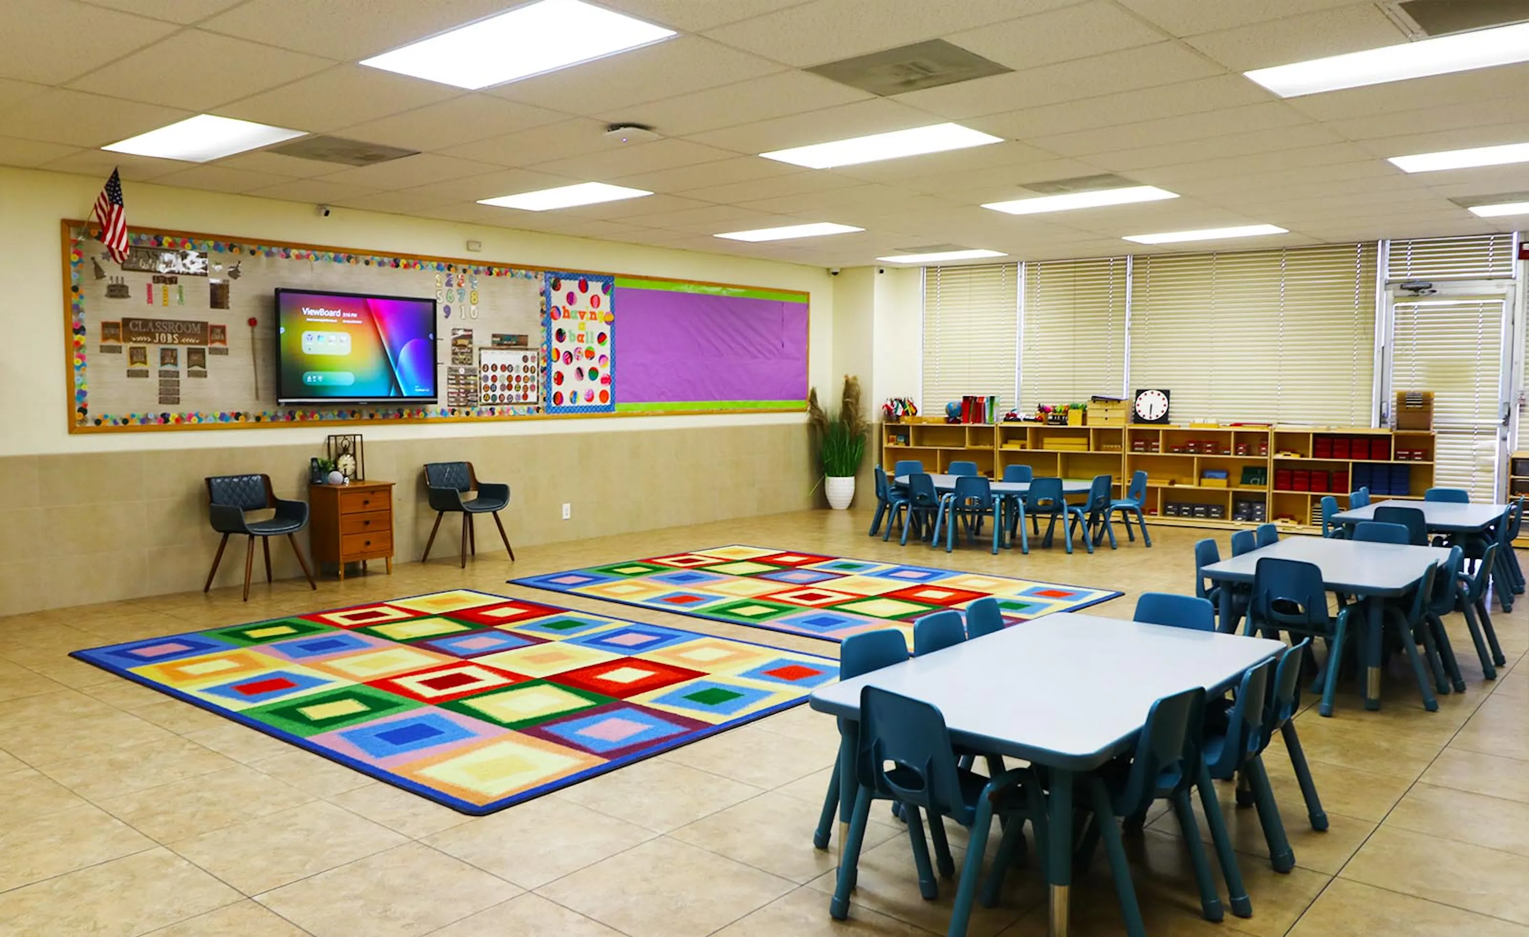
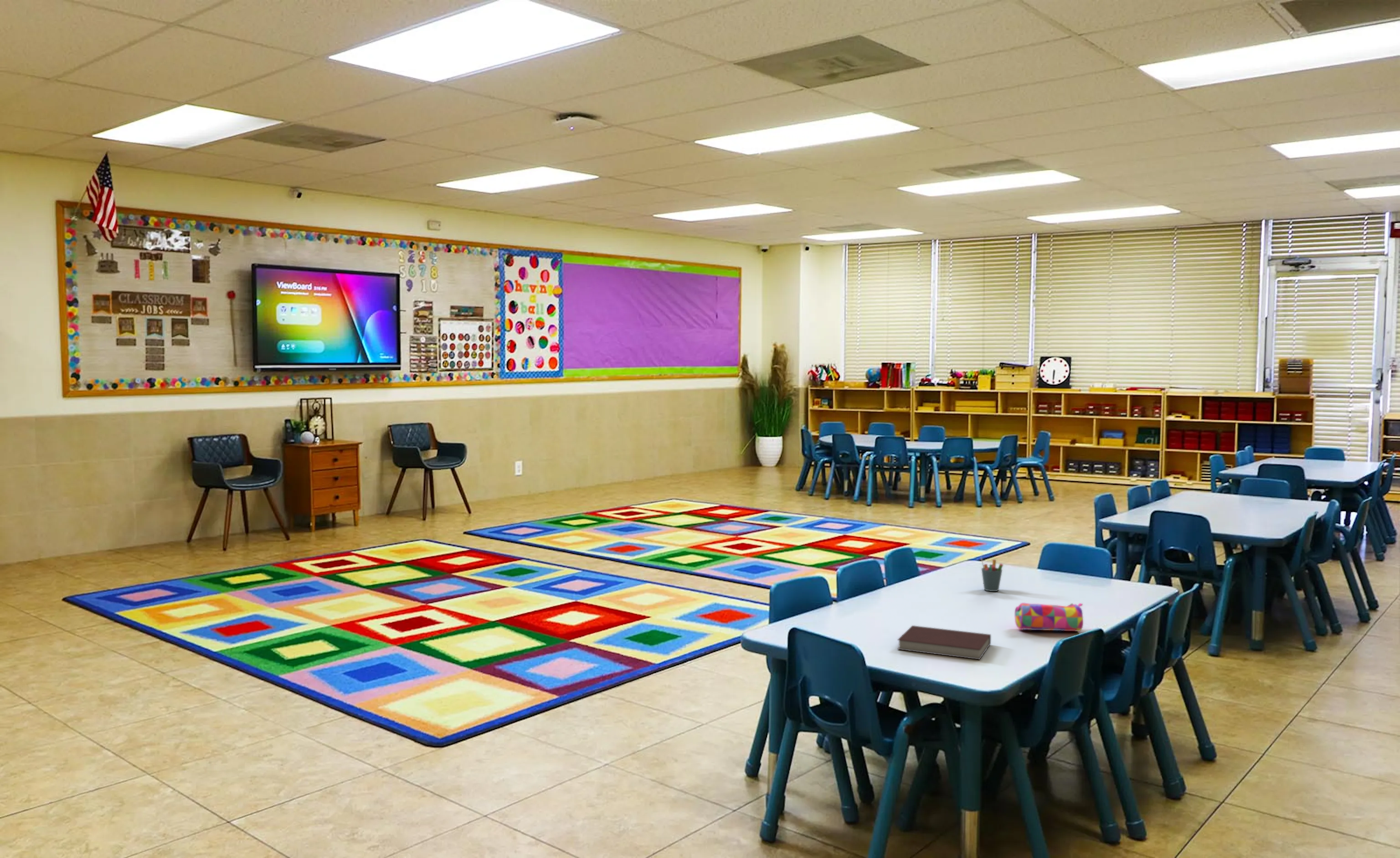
+ pencil case [1014,602,1084,632]
+ notebook [897,625,991,660]
+ pen holder [980,557,1004,592]
